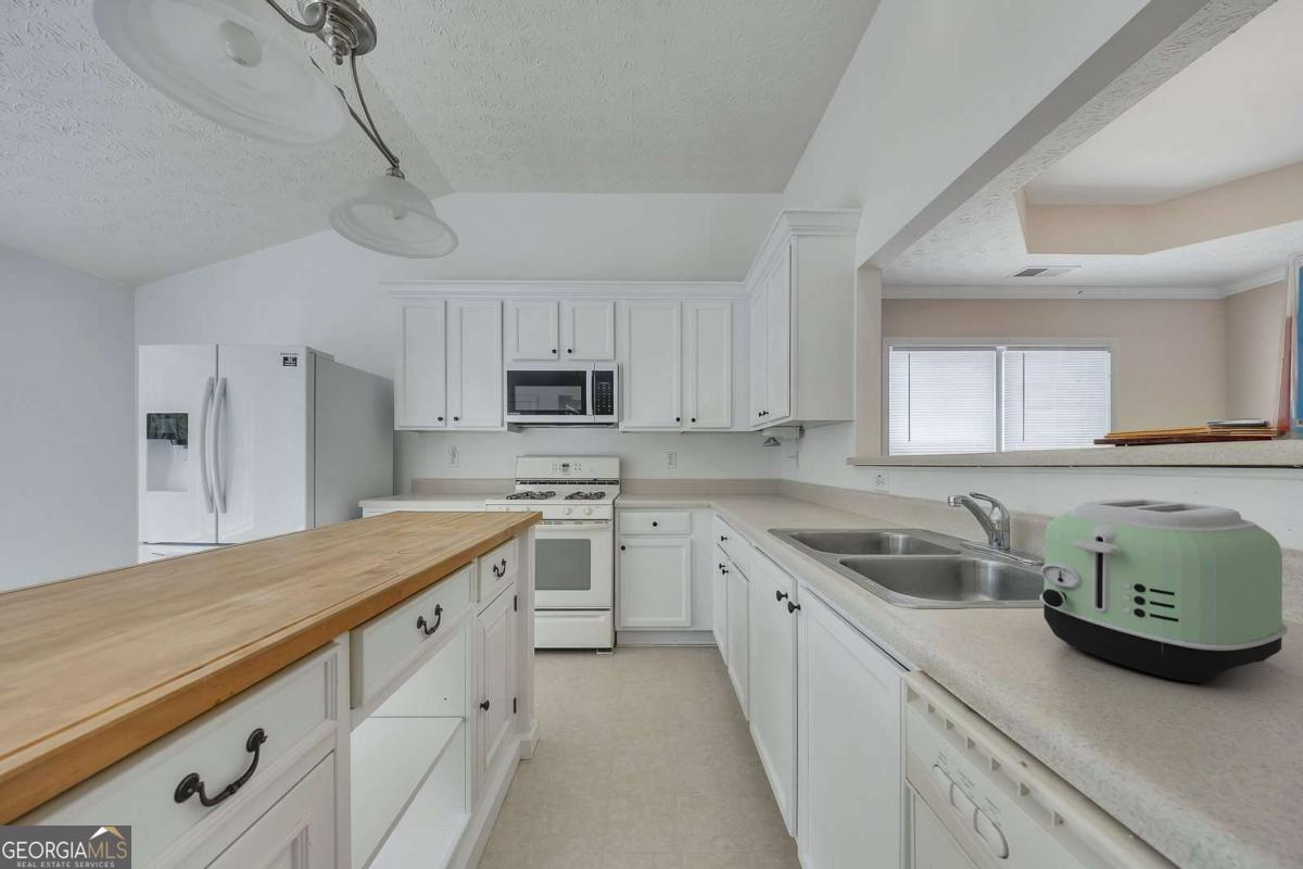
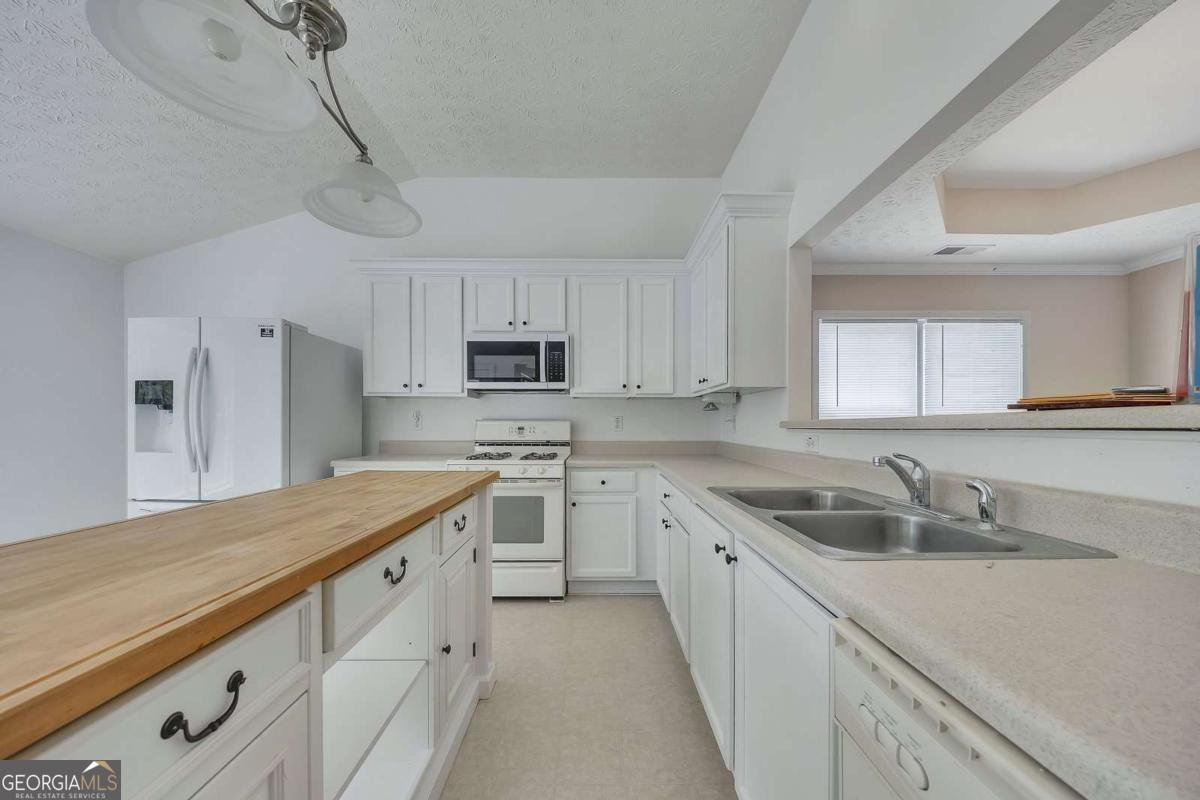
- toaster [1038,498,1289,683]
